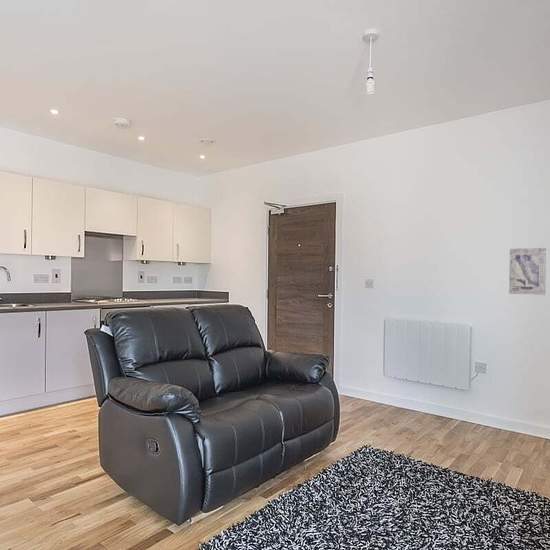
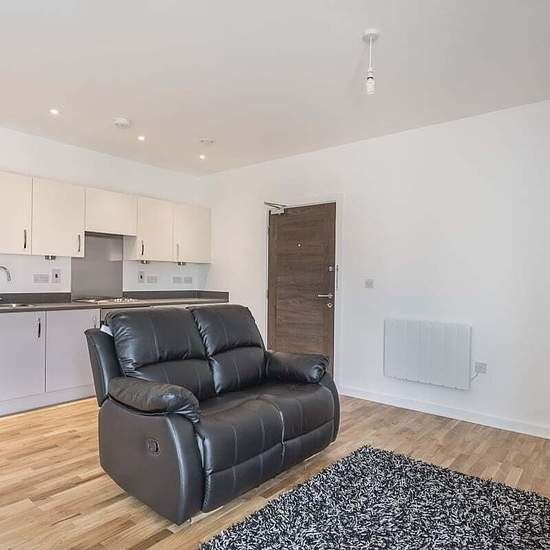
- wall art [508,247,547,296]
